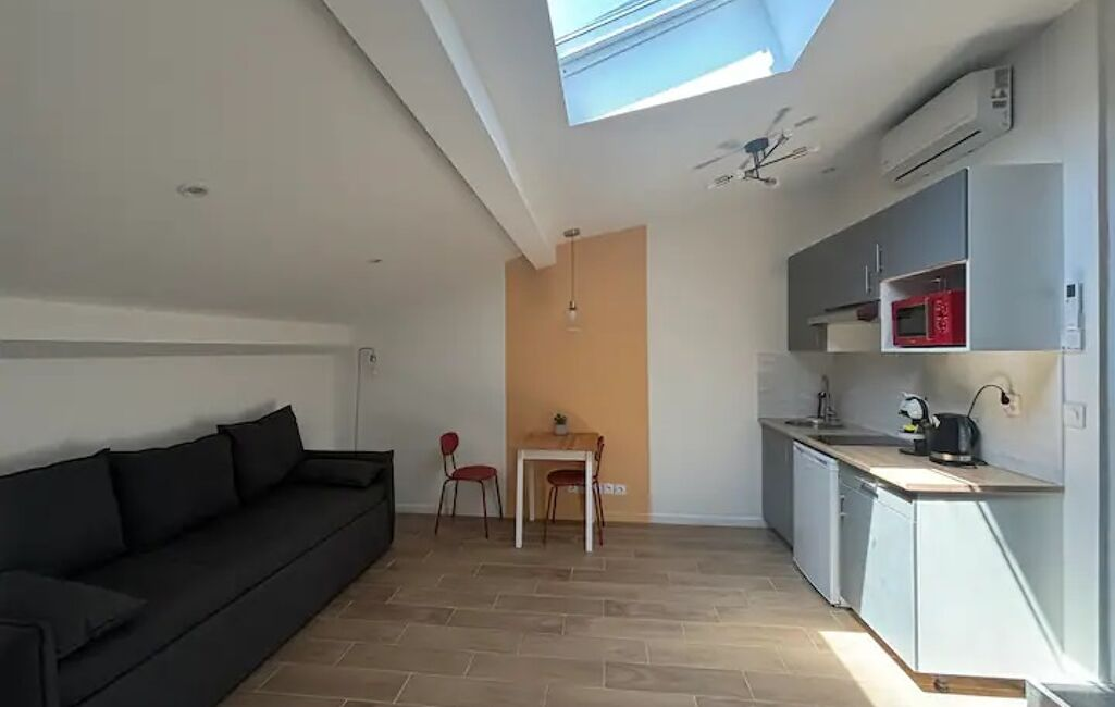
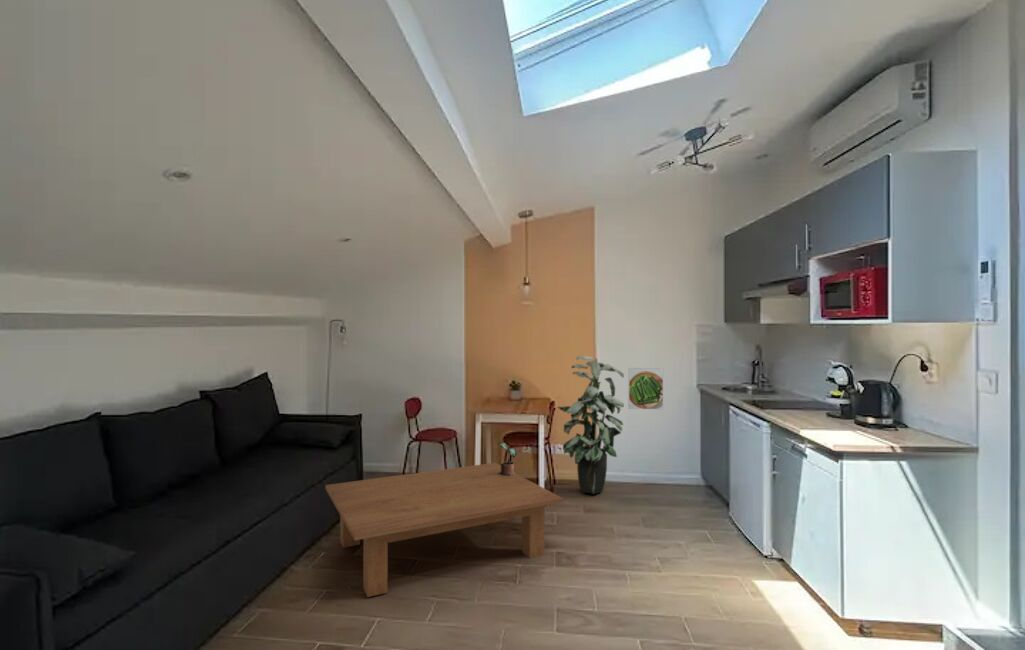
+ coffee table [325,462,563,598]
+ potted plant [497,441,518,476]
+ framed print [628,367,664,411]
+ indoor plant [556,355,625,495]
